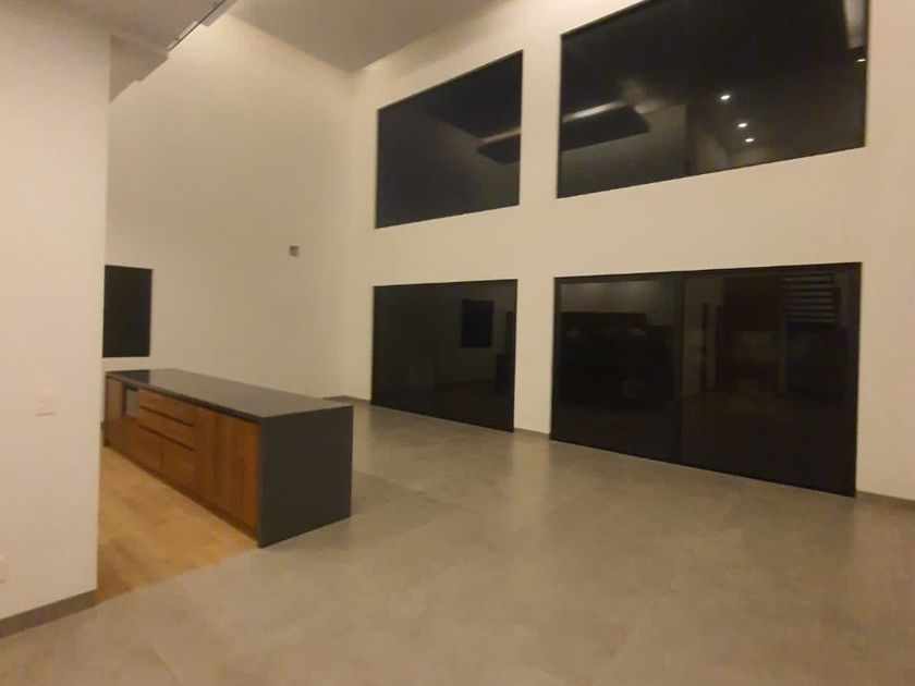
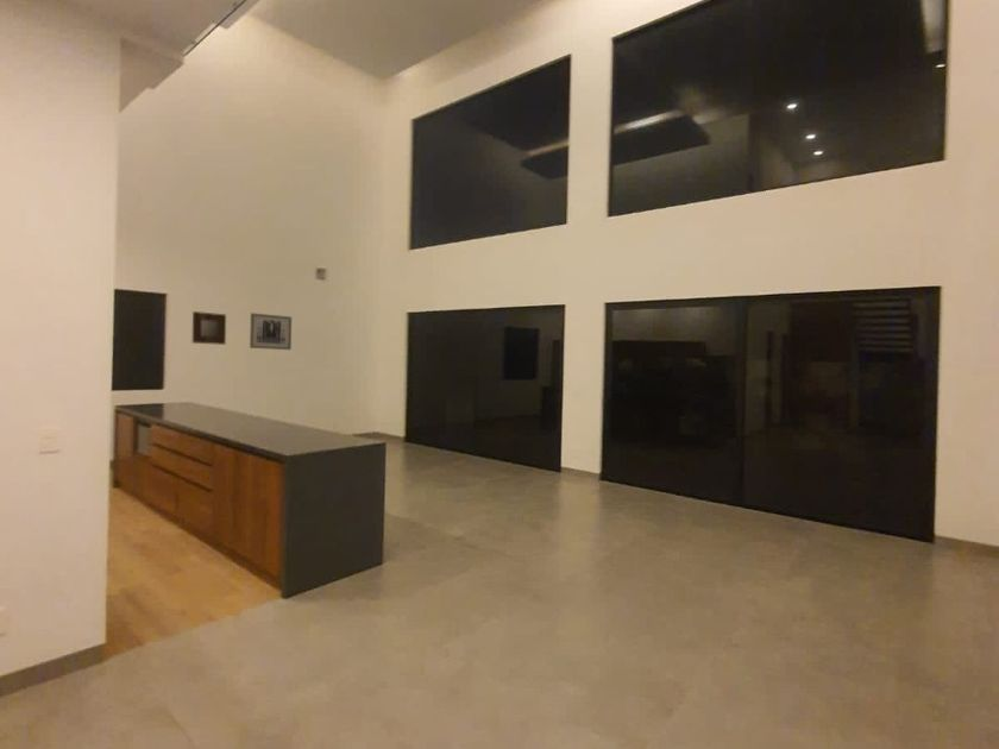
+ wall art [249,311,293,351]
+ home mirror [191,310,227,346]
